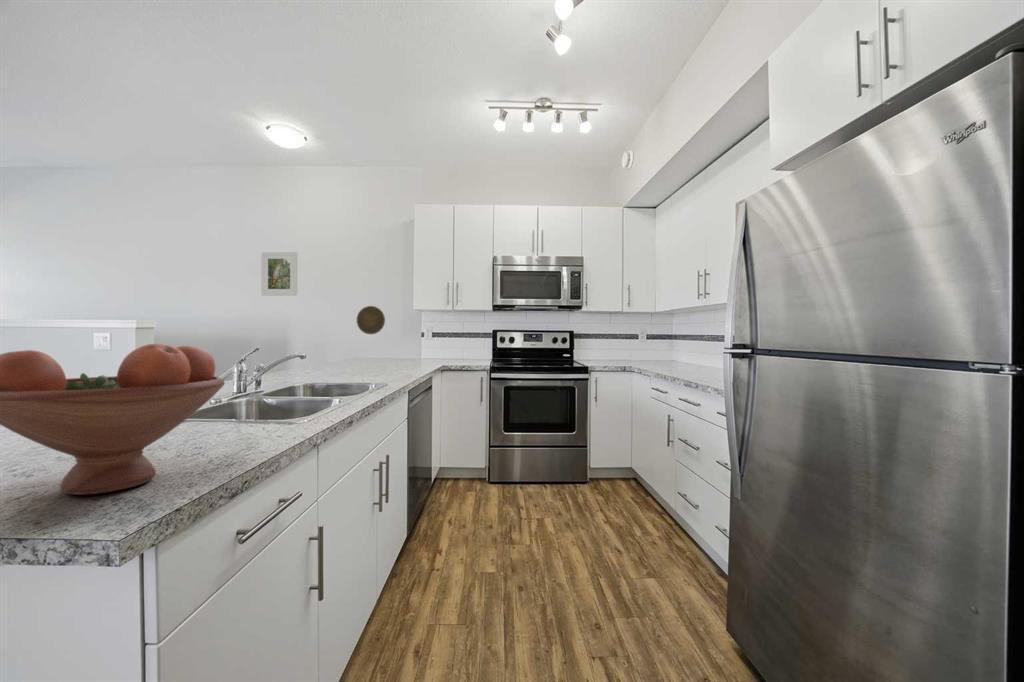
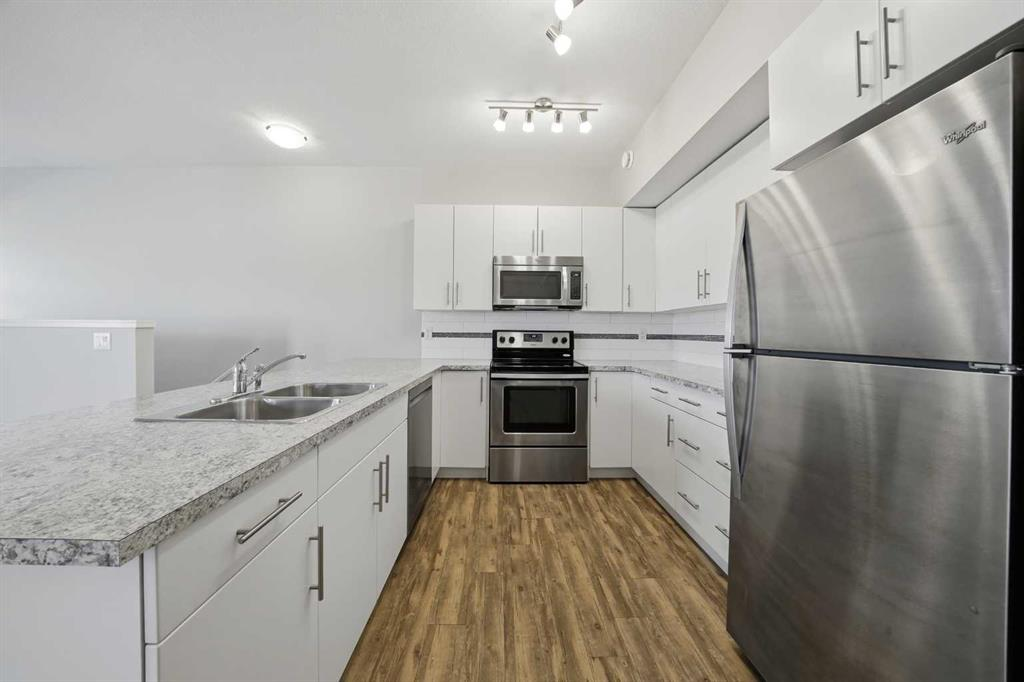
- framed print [260,251,298,297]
- decorative plate [356,305,386,335]
- fruit bowl [0,343,226,496]
